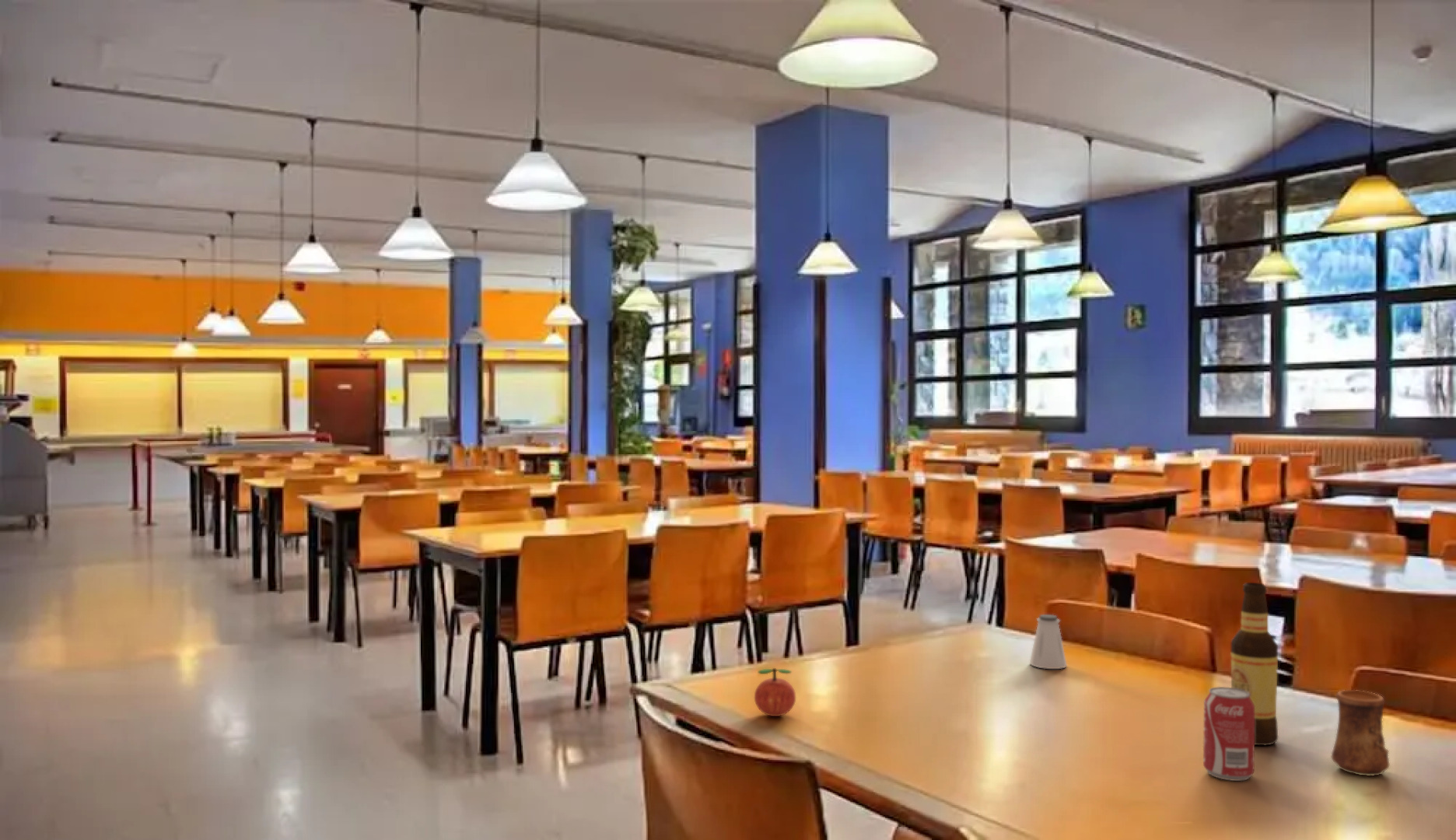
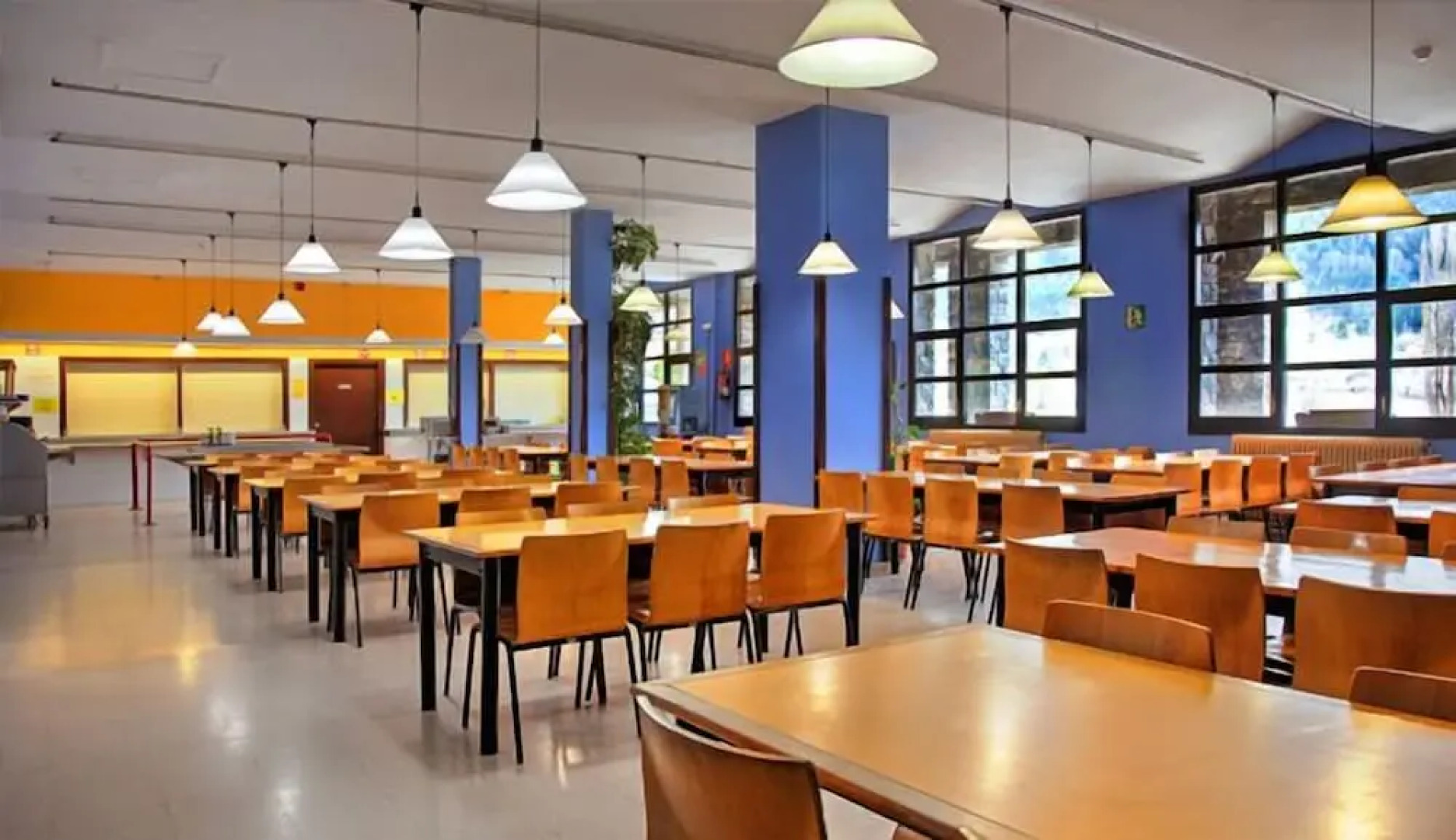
- cup [1331,689,1390,777]
- beverage can [1202,686,1255,782]
- saltshaker [1029,614,1068,670]
- apple [754,667,796,717]
- bottle [1230,582,1279,746]
